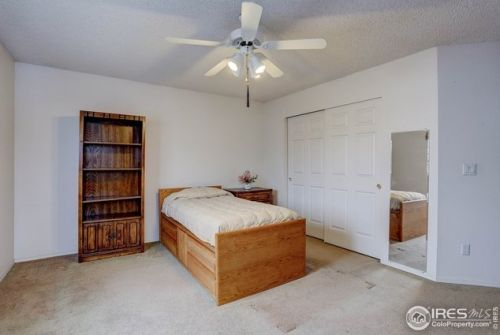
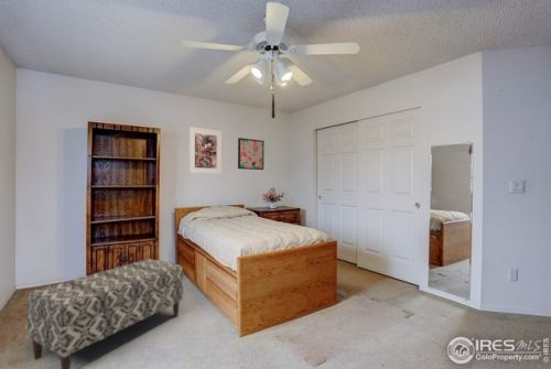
+ bench [26,258,184,369]
+ wall art [237,137,266,171]
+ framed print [187,126,223,175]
